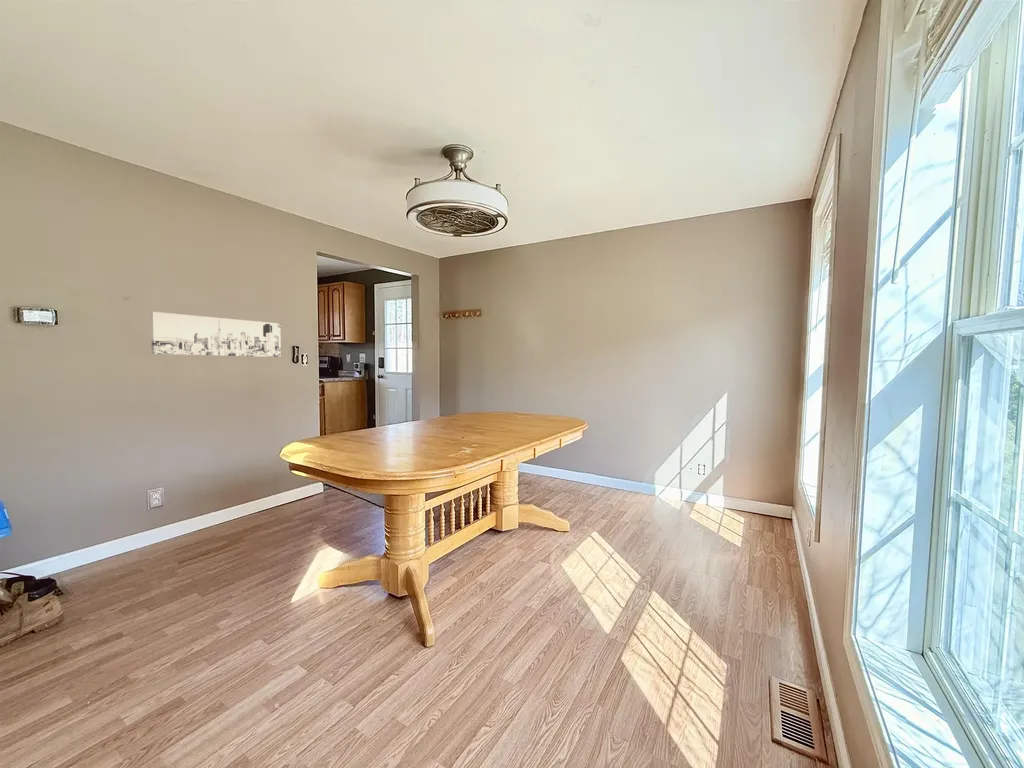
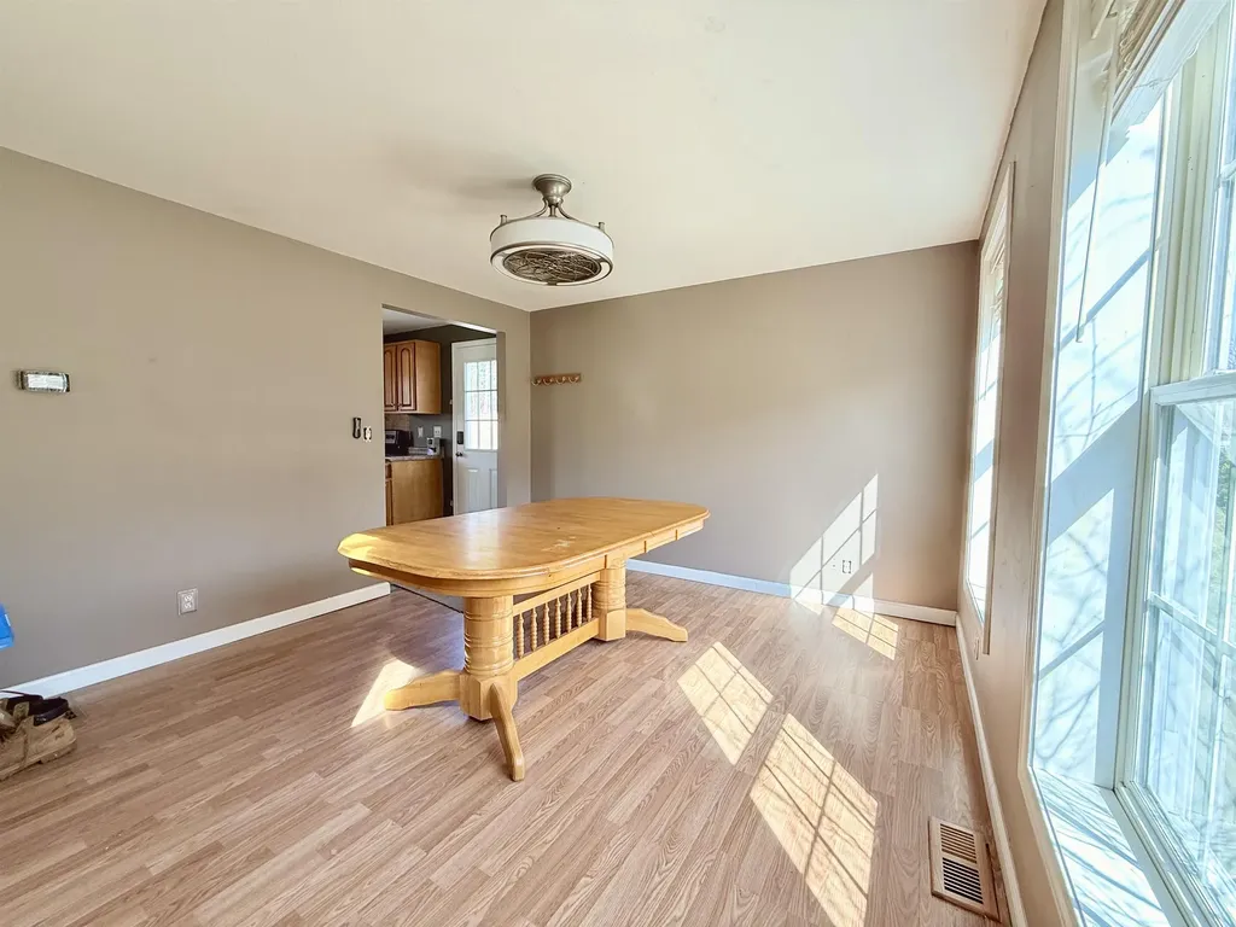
- wall art [150,311,282,358]
